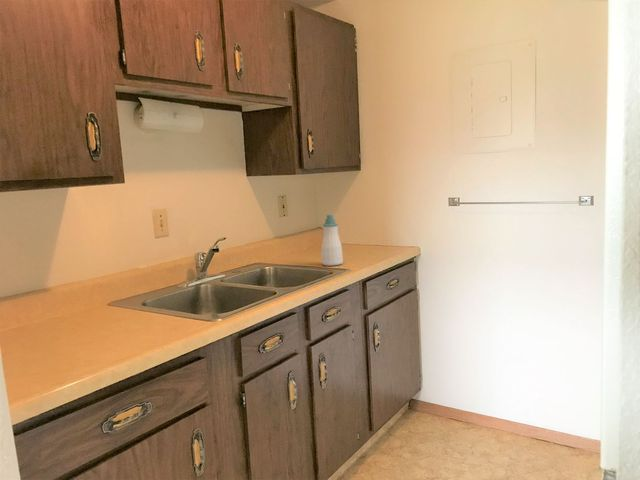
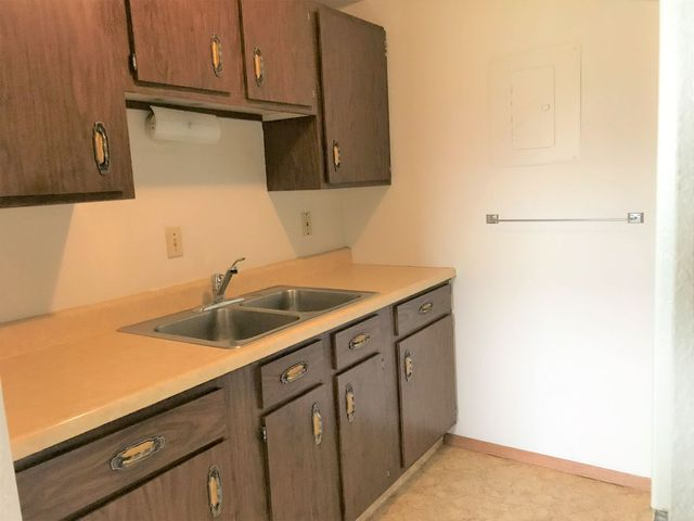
- soap bottle [320,213,344,267]
